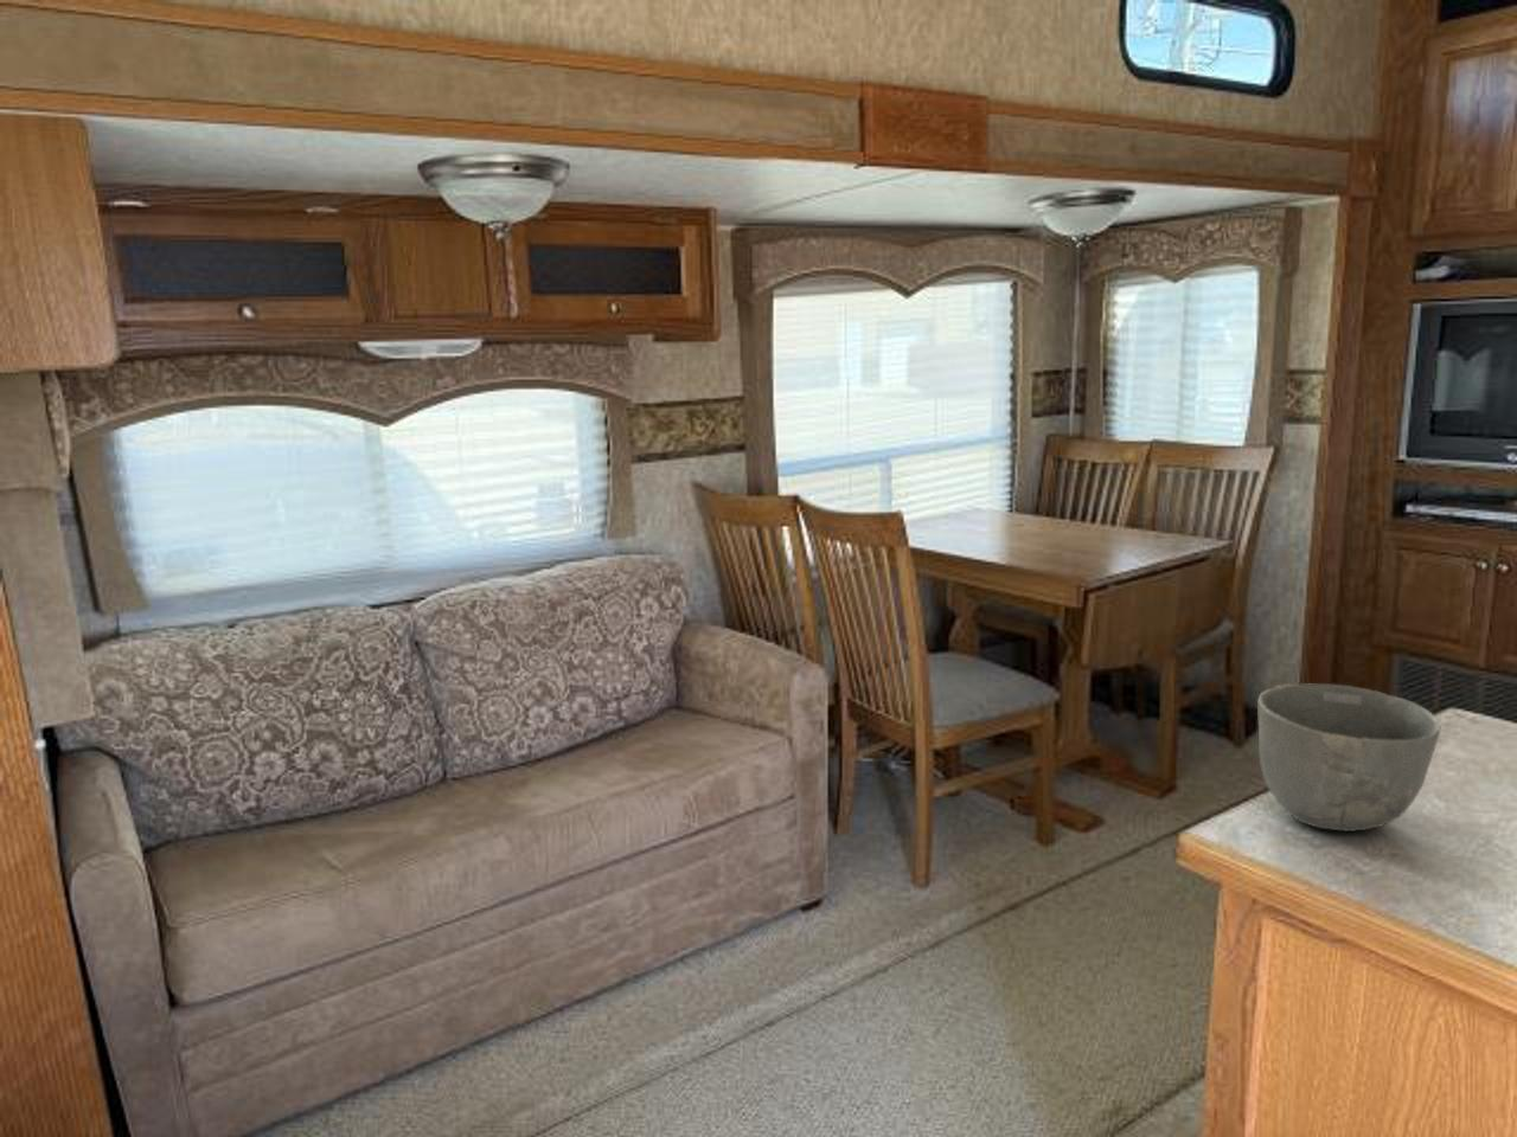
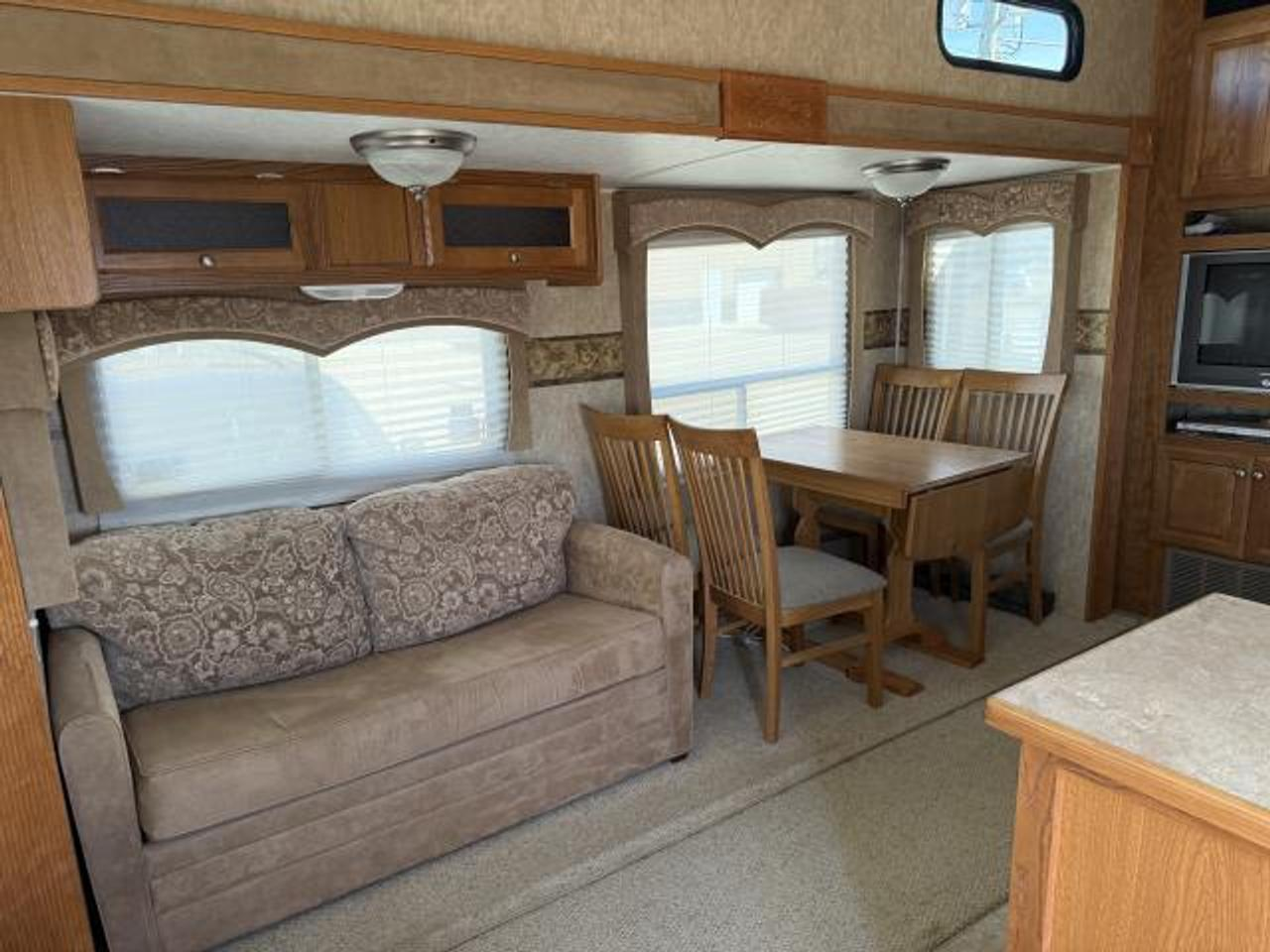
- bowl [1257,683,1442,832]
